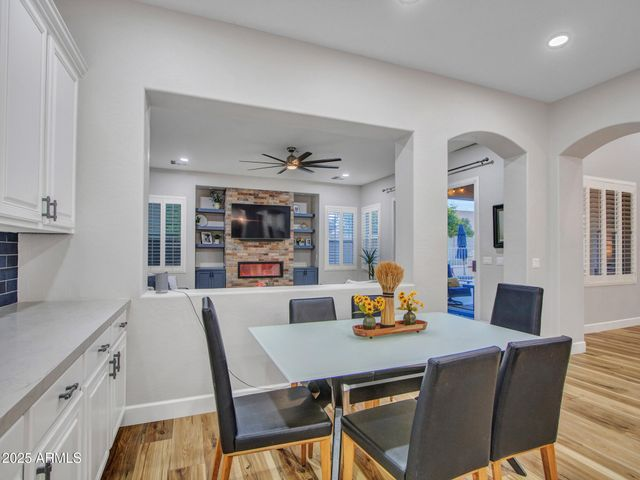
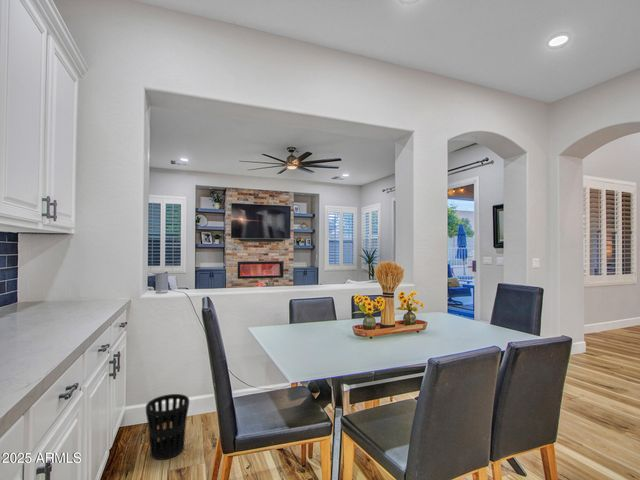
+ wastebasket [145,393,190,461]
